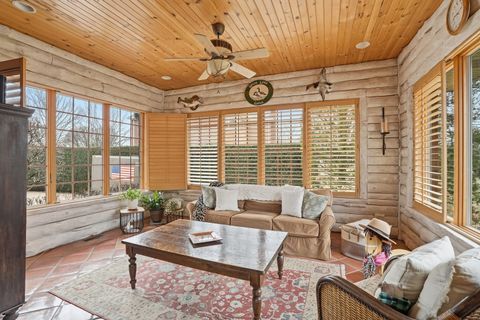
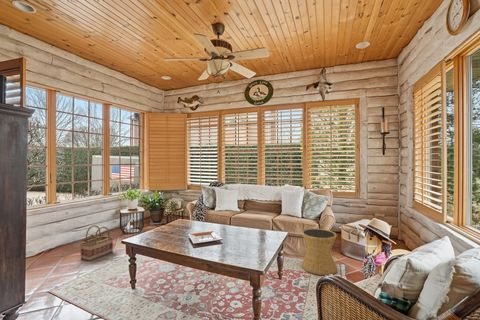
+ basket [79,224,114,262]
+ side table [300,227,339,276]
